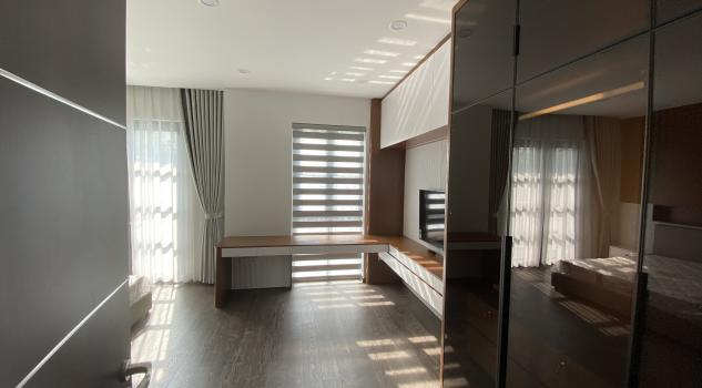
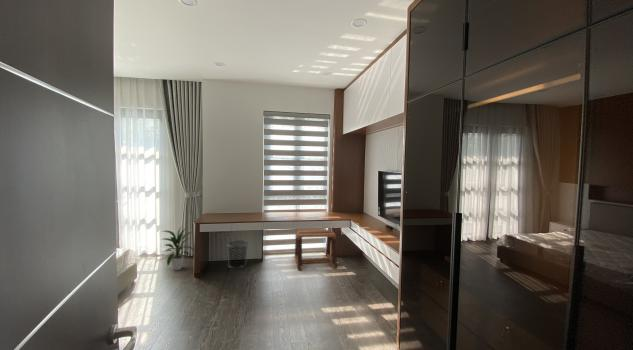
+ stool [294,229,338,271]
+ waste bin [226,239,249,269]
+ indoor plant [161,225,194,271]
